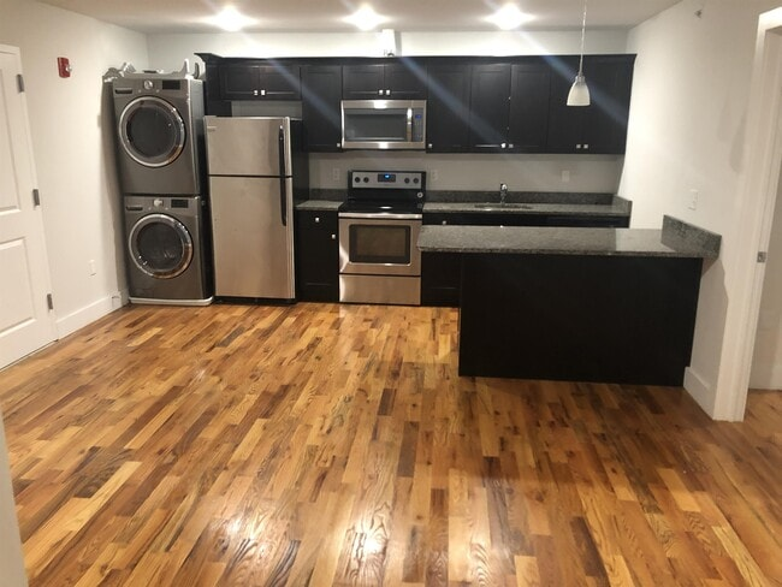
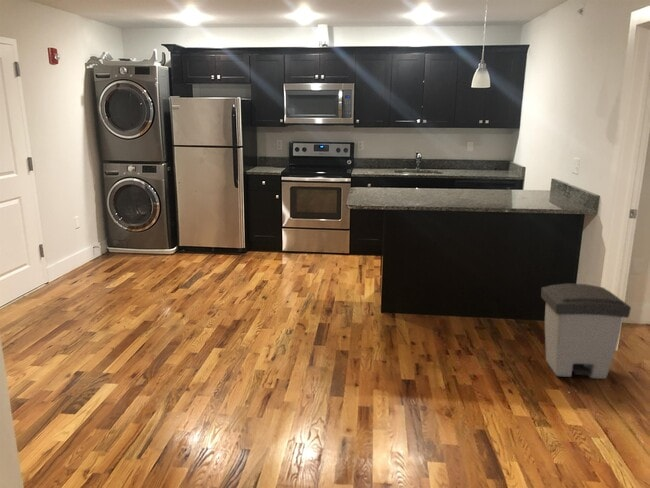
+ trash can [540,282,632,380]
